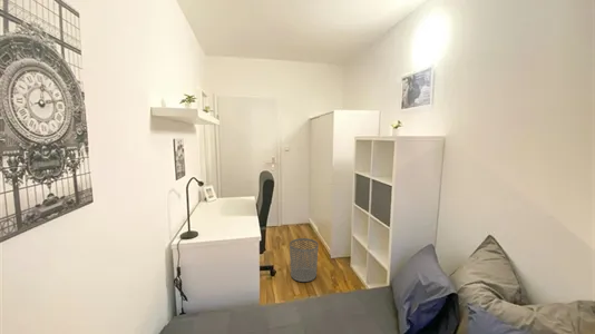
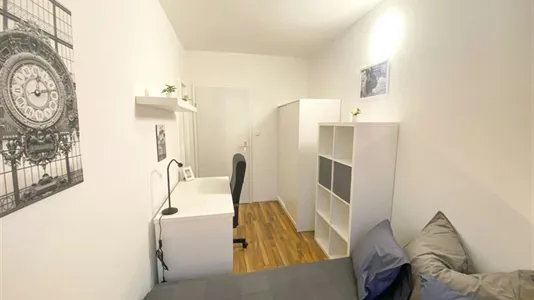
- waste bin [289,237,320,283]
